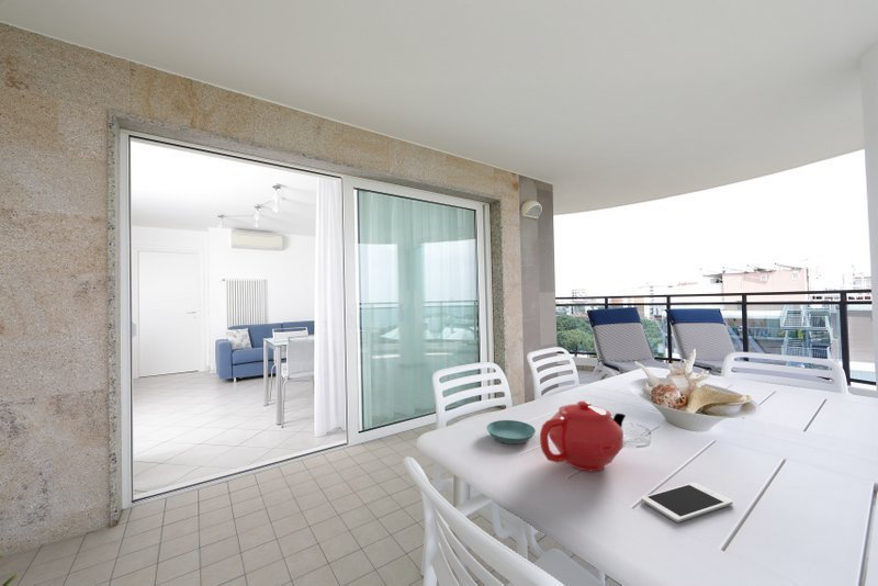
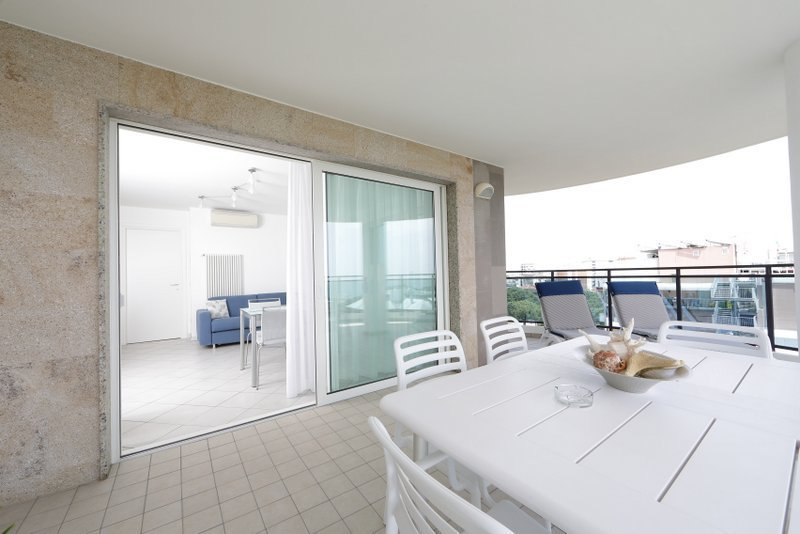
- saucer [485,419,537,446]
- teapot [539,401,627,472]
- cell phone [640,482,734,523]
